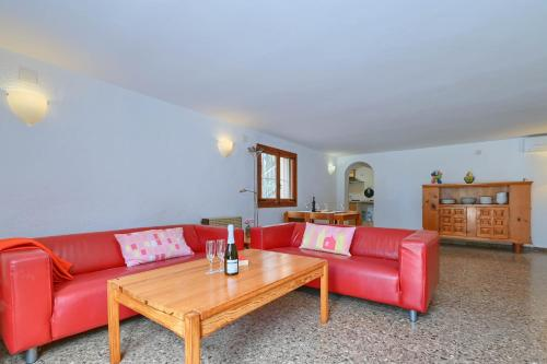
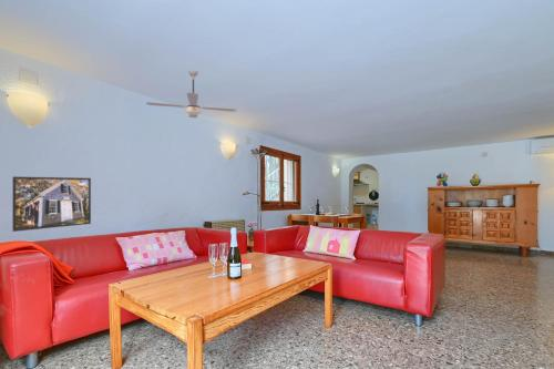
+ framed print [11,175,92,233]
+ ceiling fan [145,69,237,119]
